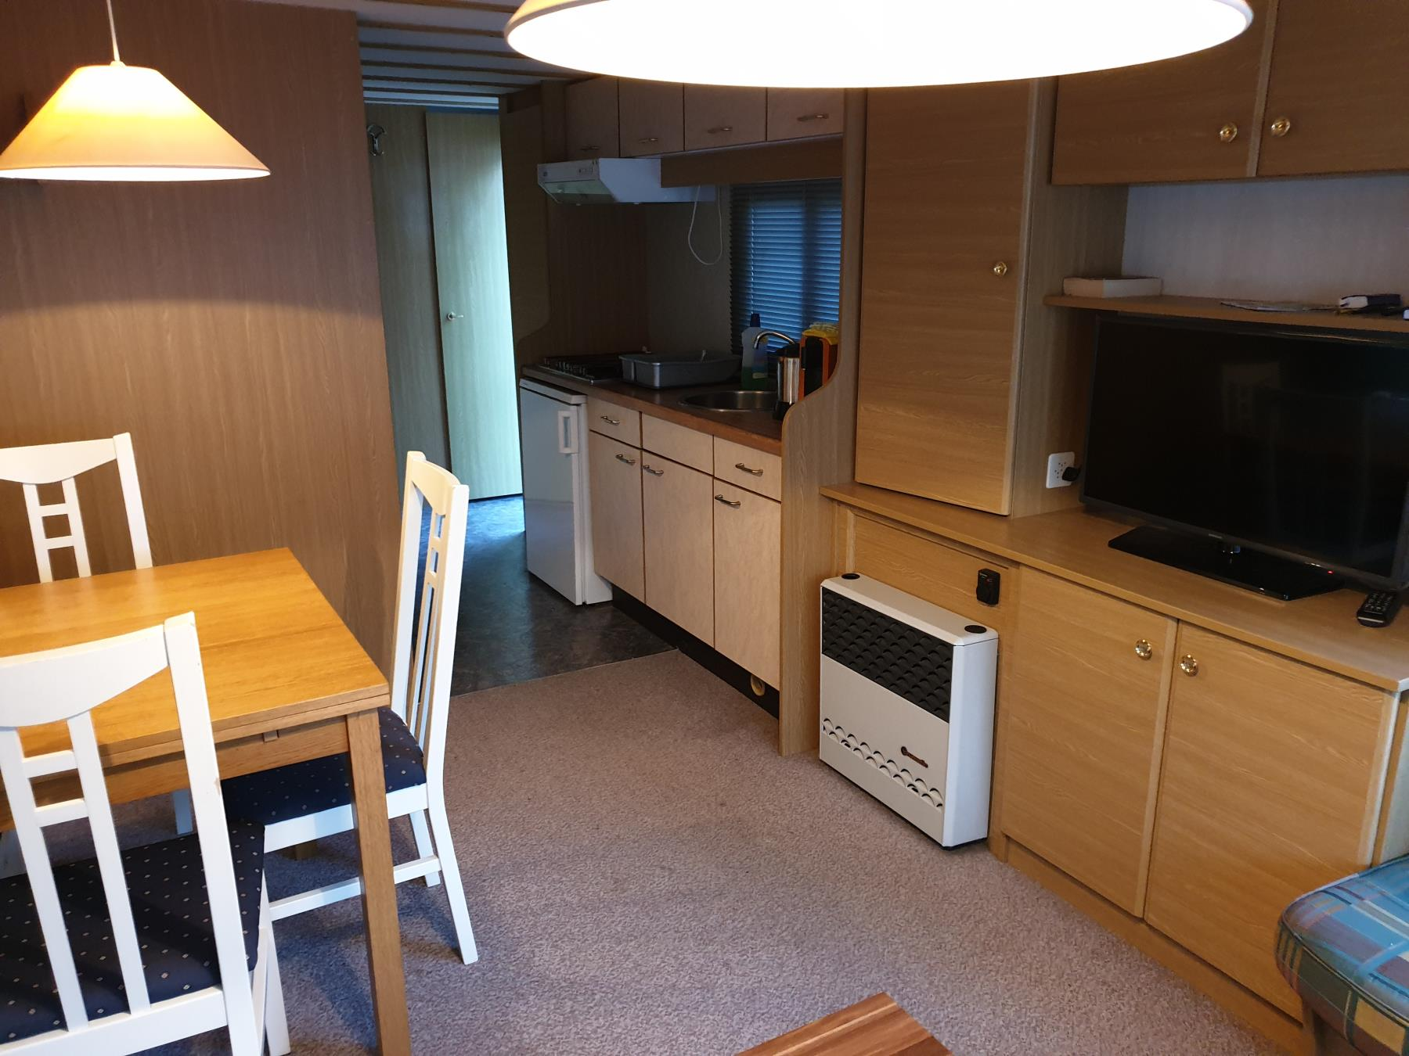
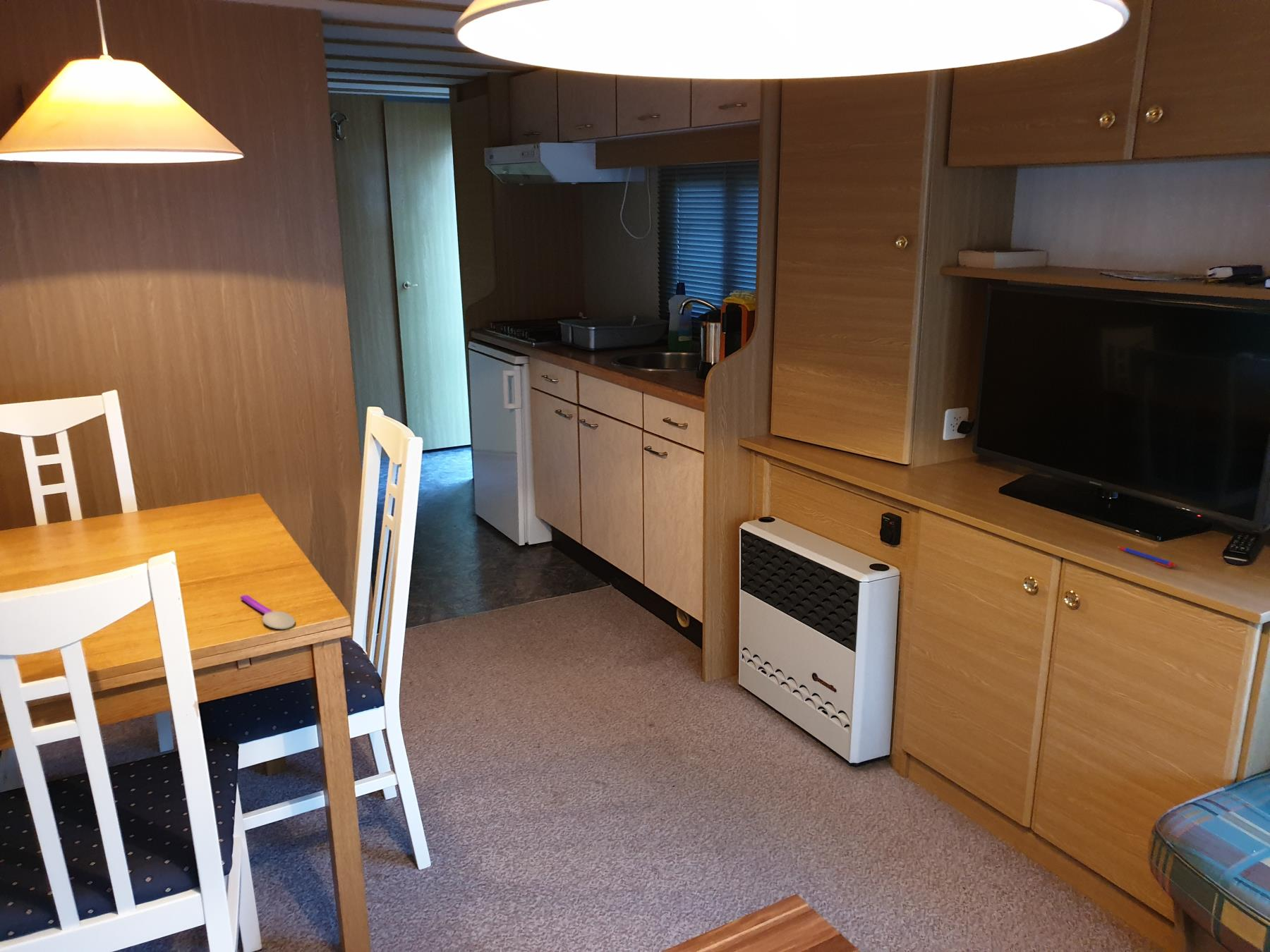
+ spoon [240,594,296,630]
+ pen [1118,546,1178,568]
